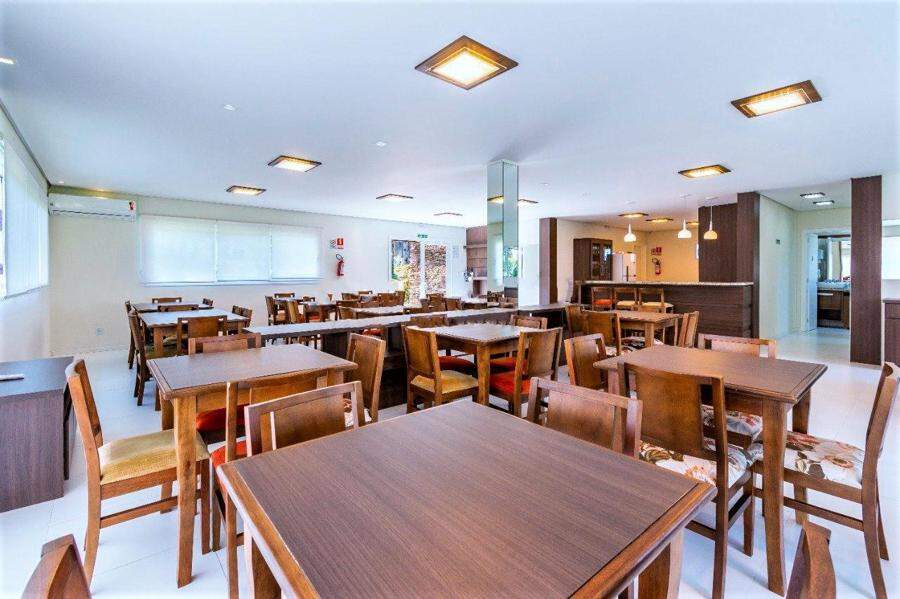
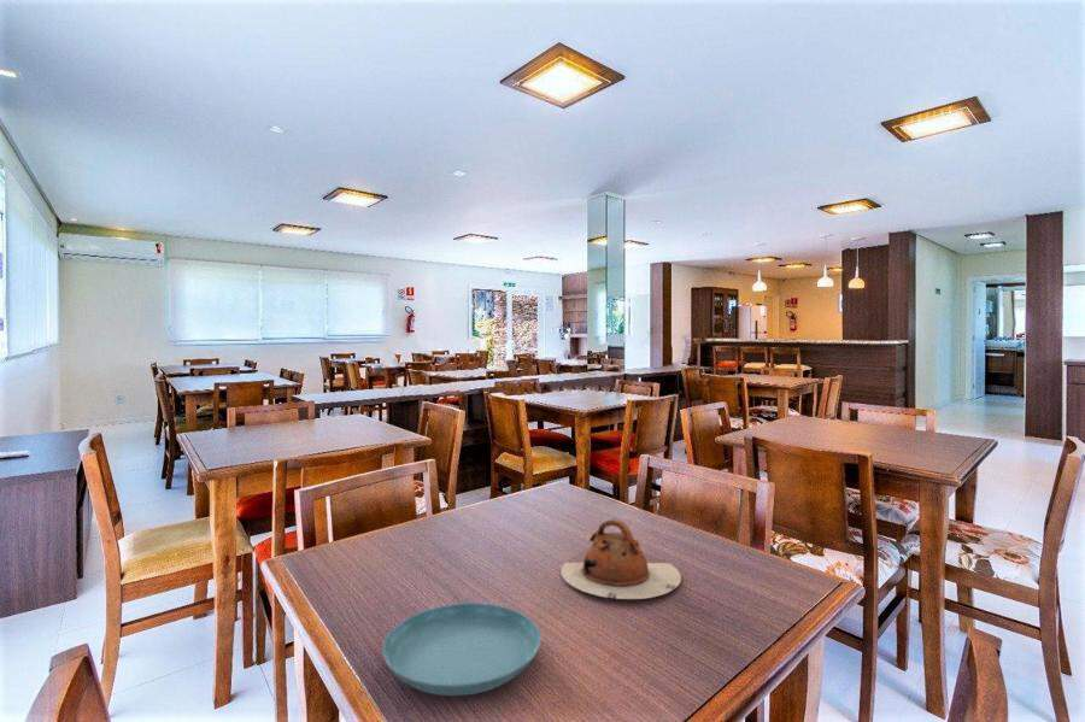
+ saucer [381,601,542,697]
+ teapot [559,518,682,600]
